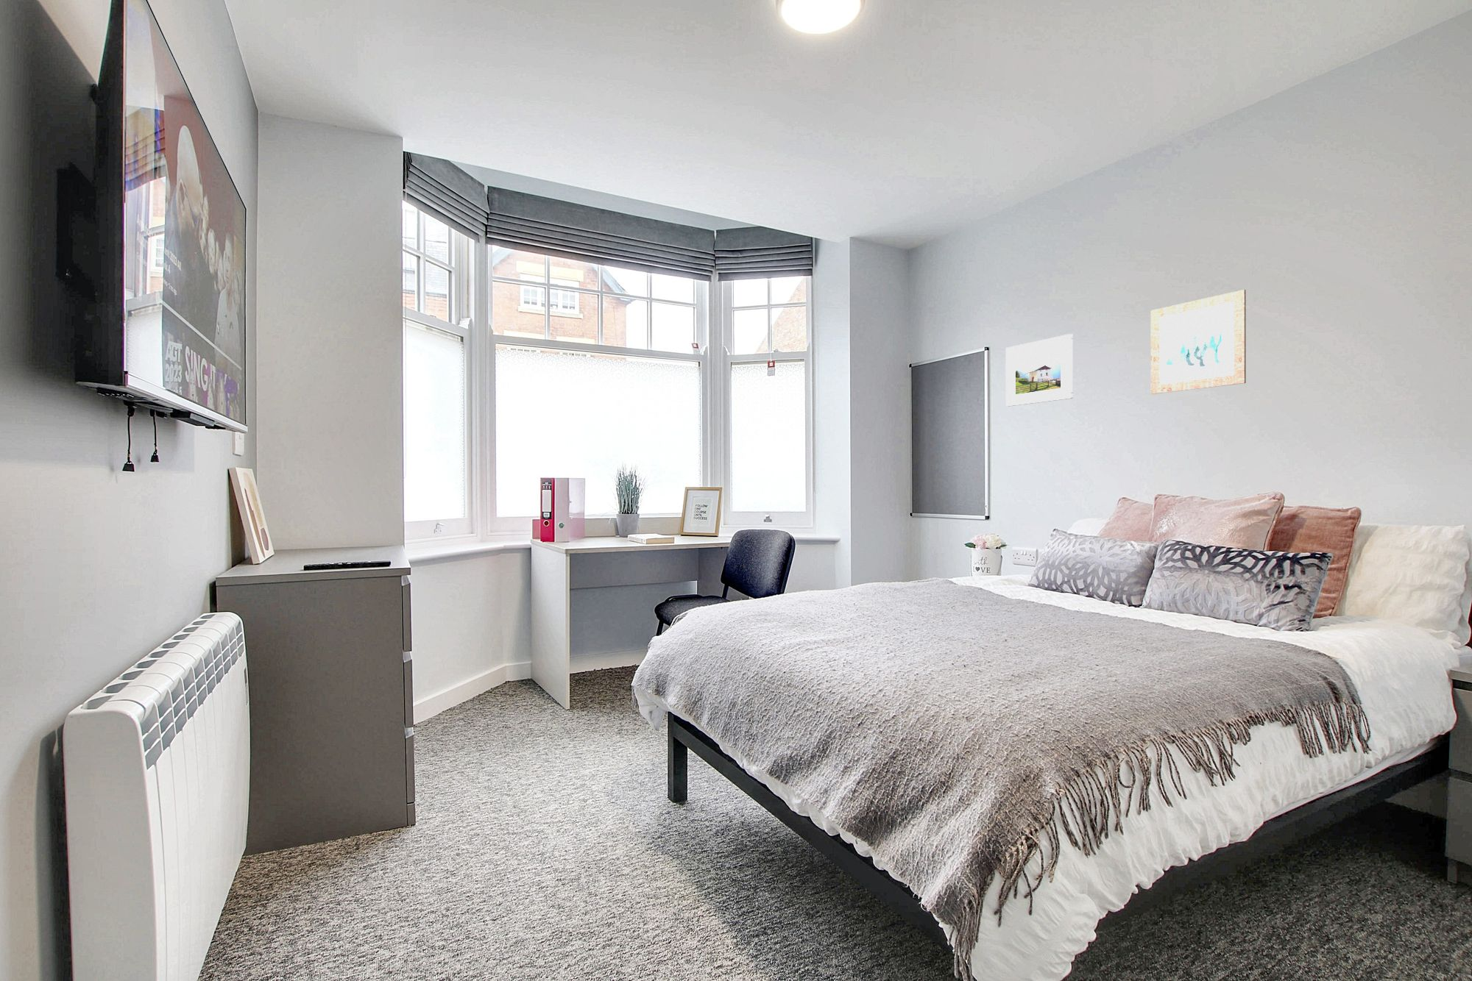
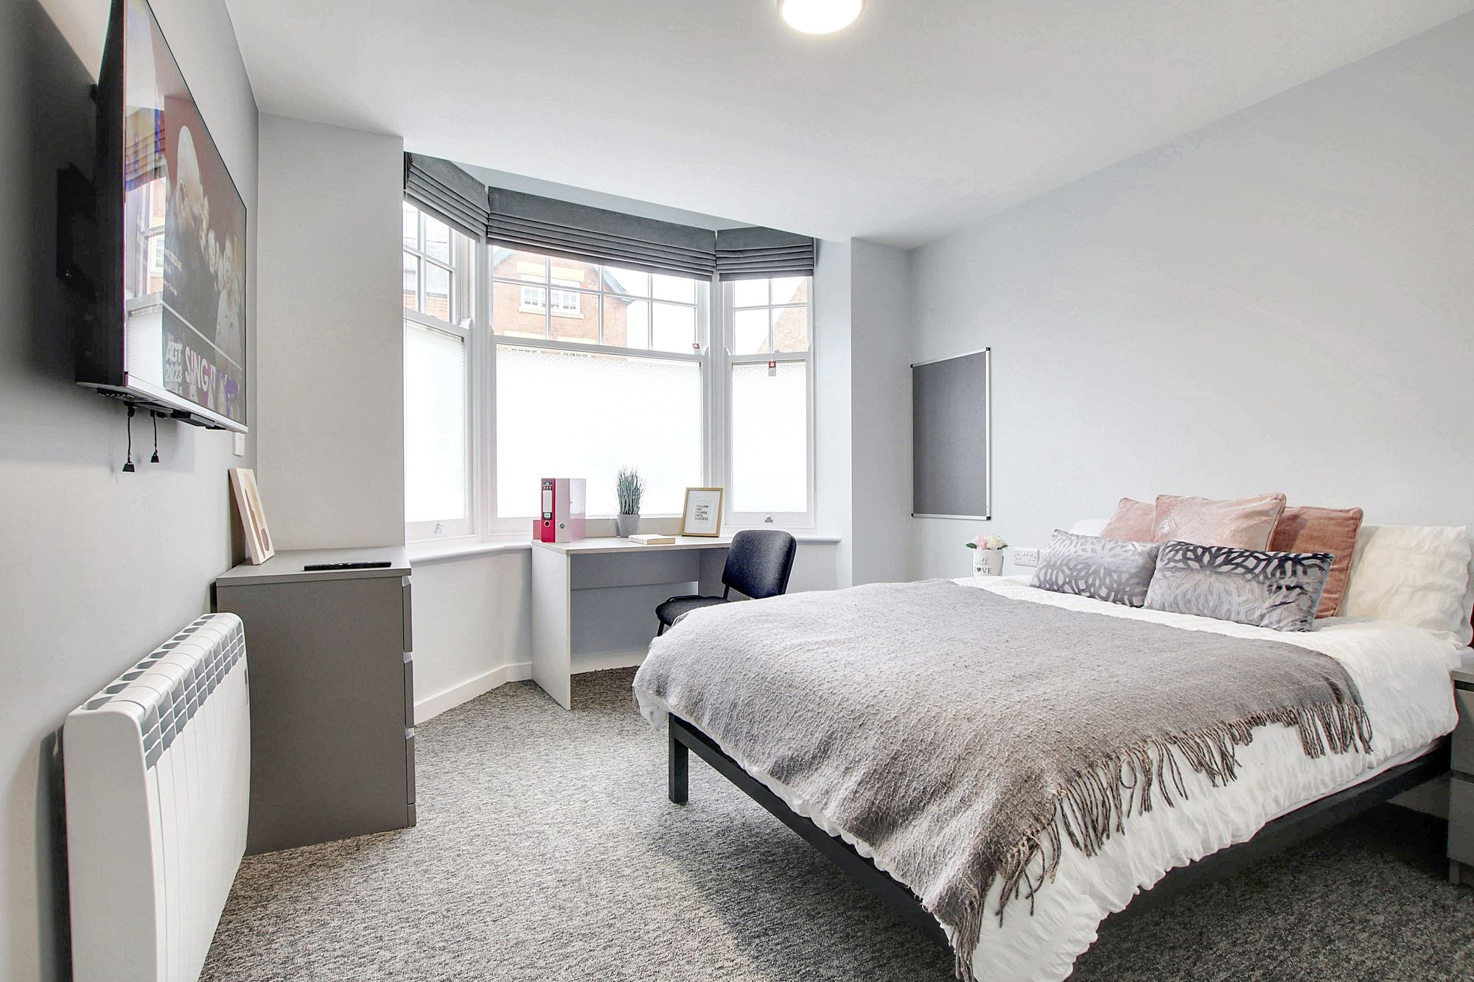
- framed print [1005,333,1073,407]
- wall art [1150,289,1246,395]
